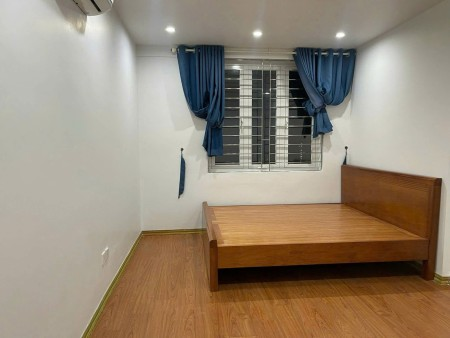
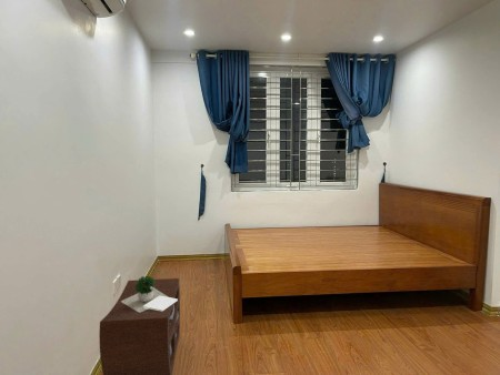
+ nightstand [98,275,181,375]
